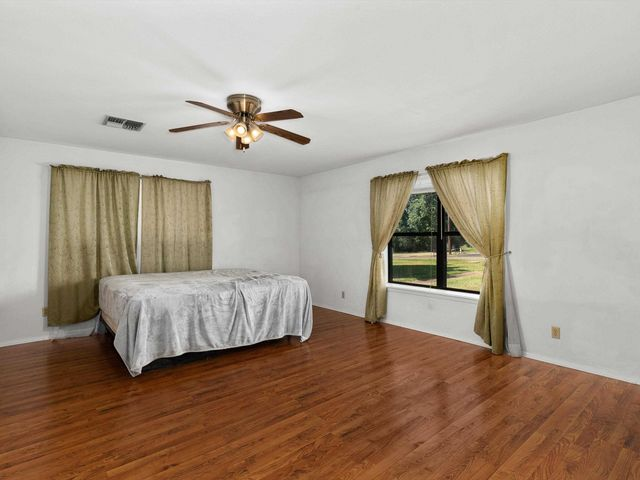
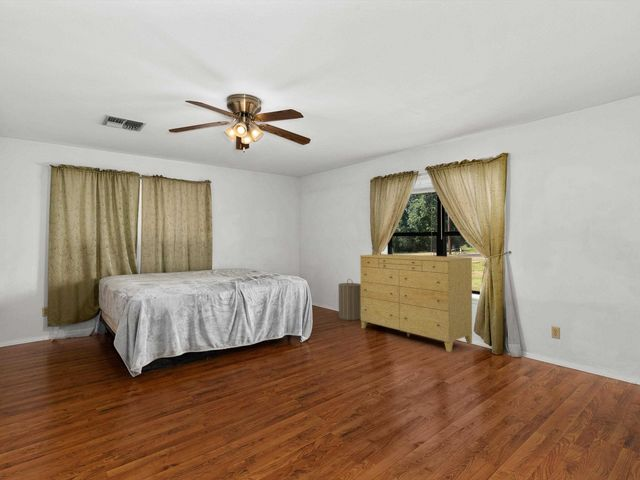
+ laundry hamper [337,278,361,321]
+ dresser [359,253,473,353]
